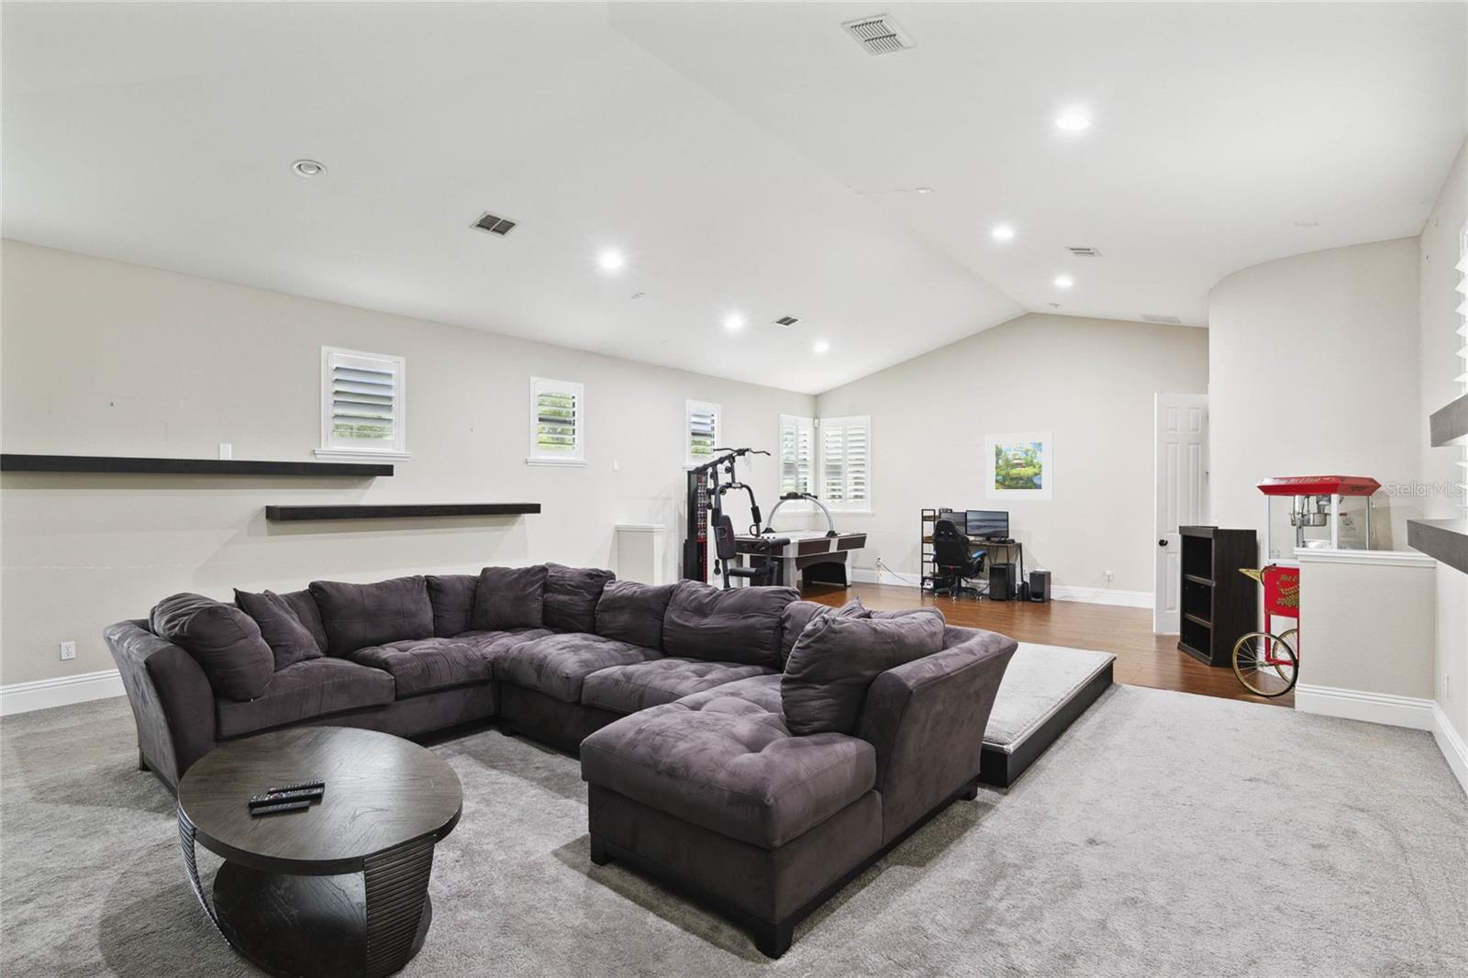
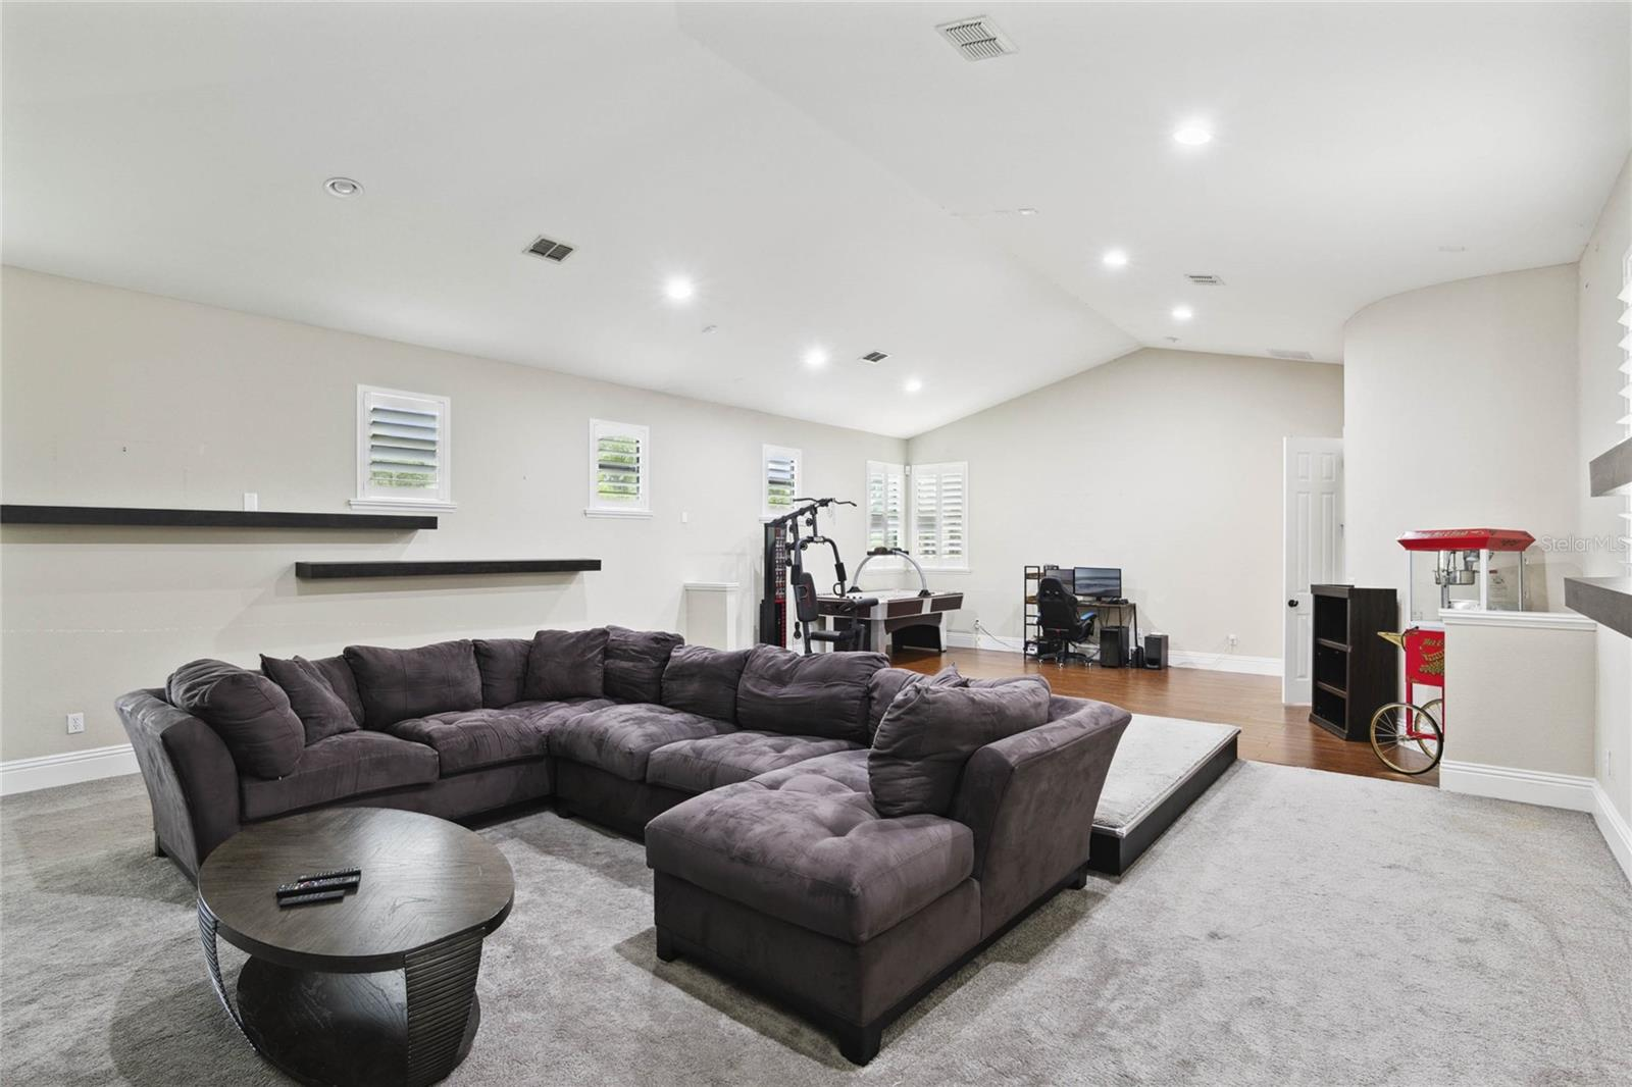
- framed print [984,431,1053,500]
